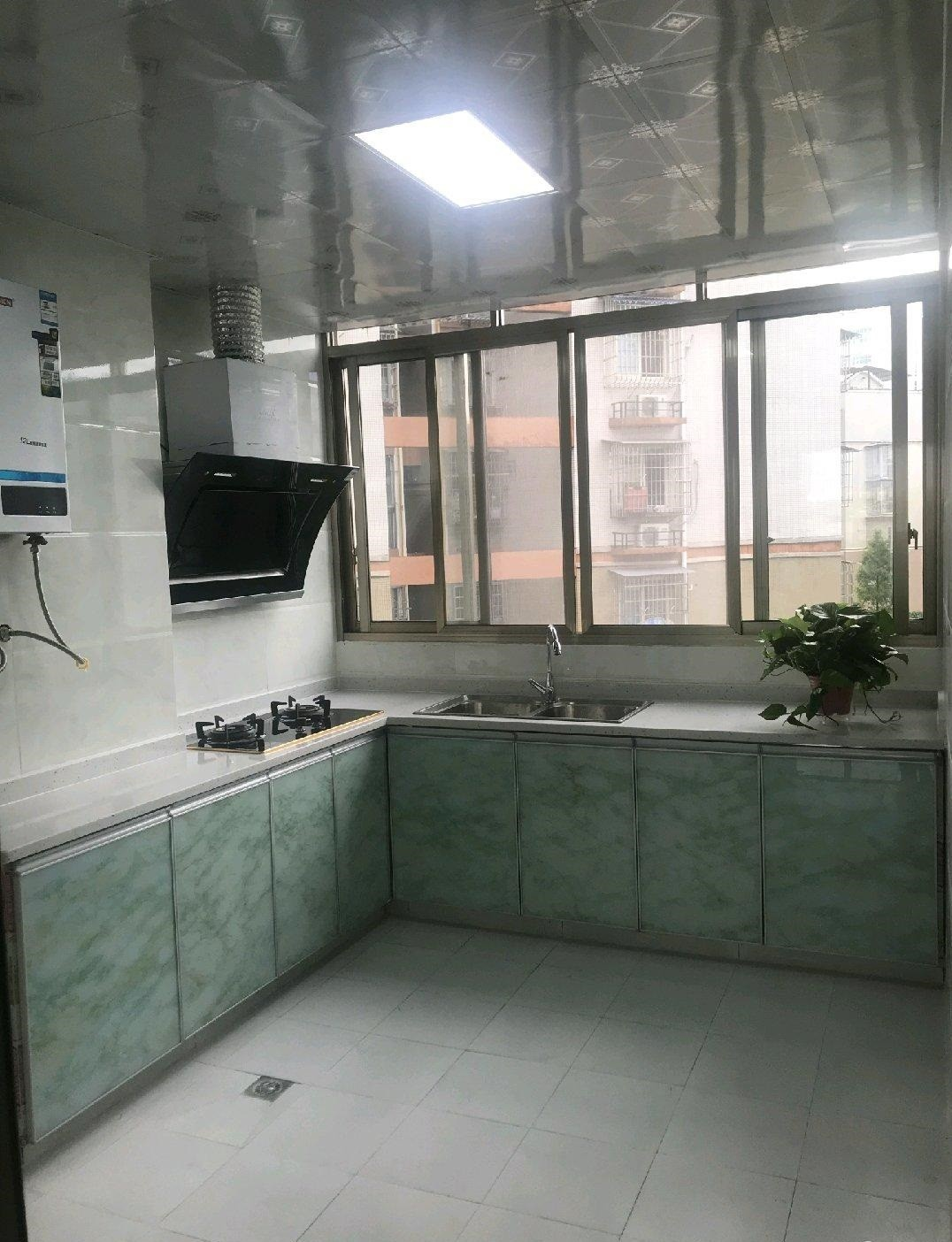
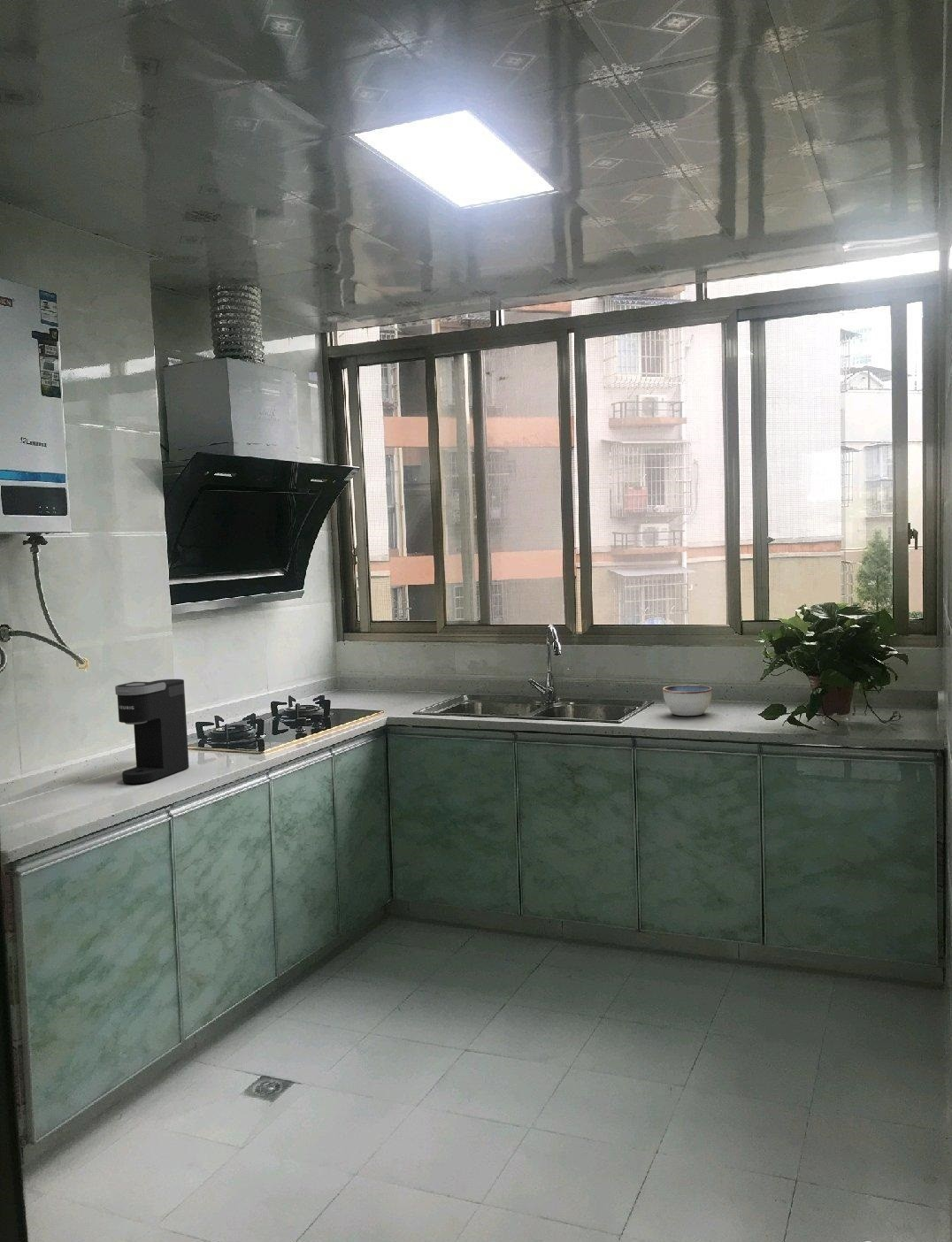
+ coffee maker [114,678,190,785]
+ bowl [662,684,713,717]
